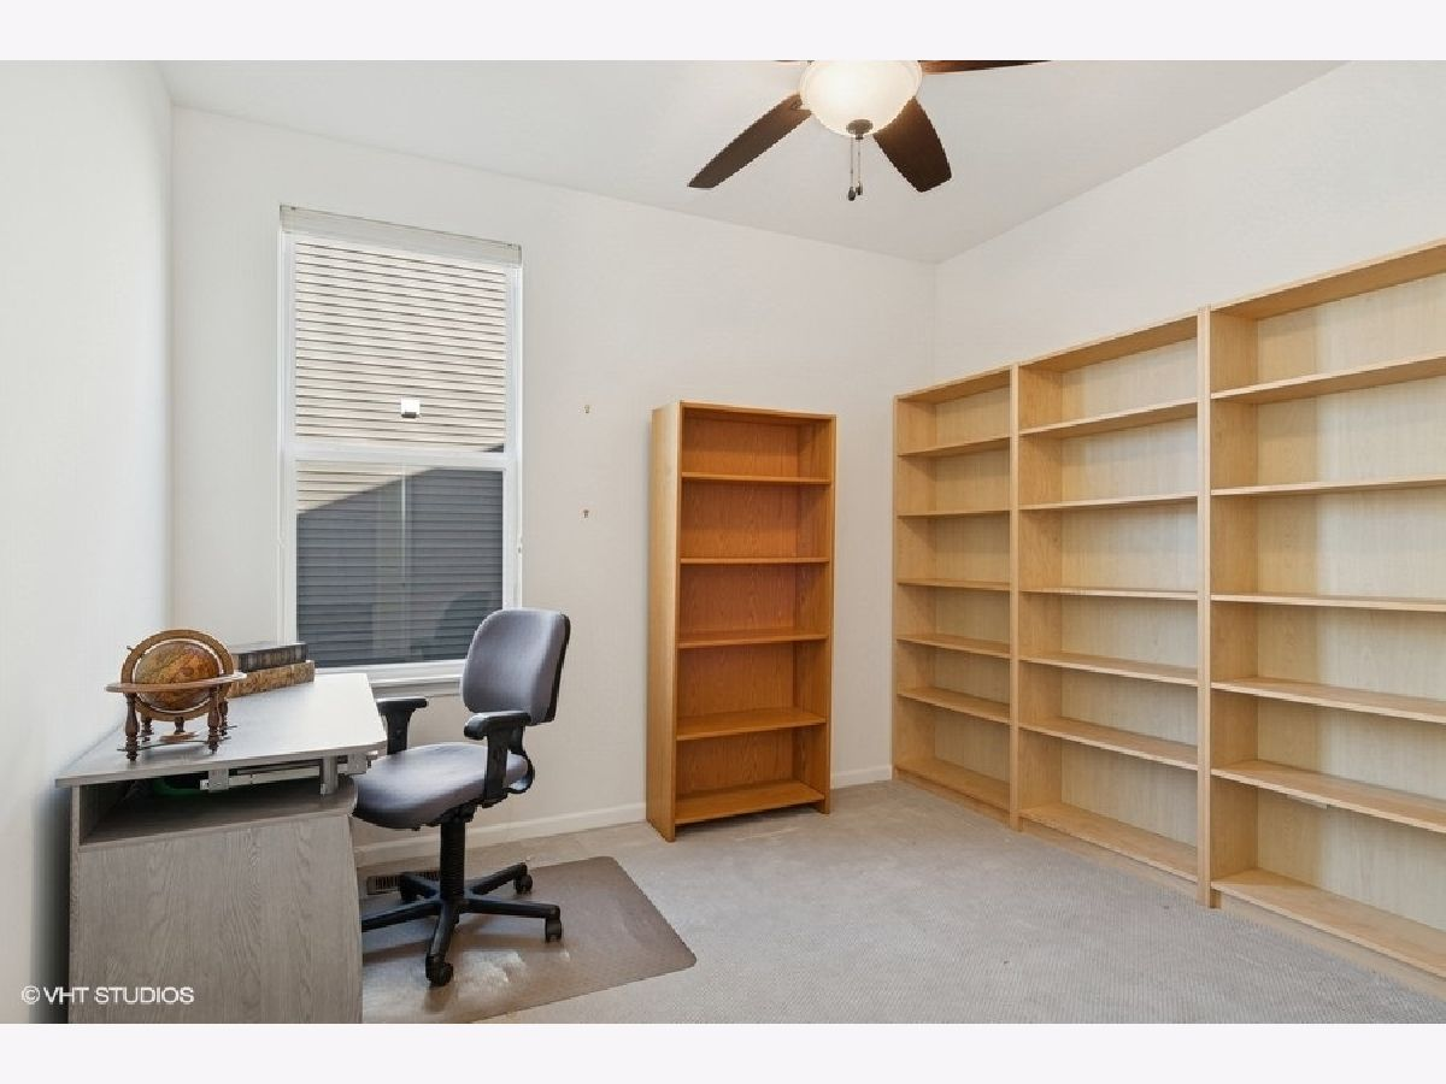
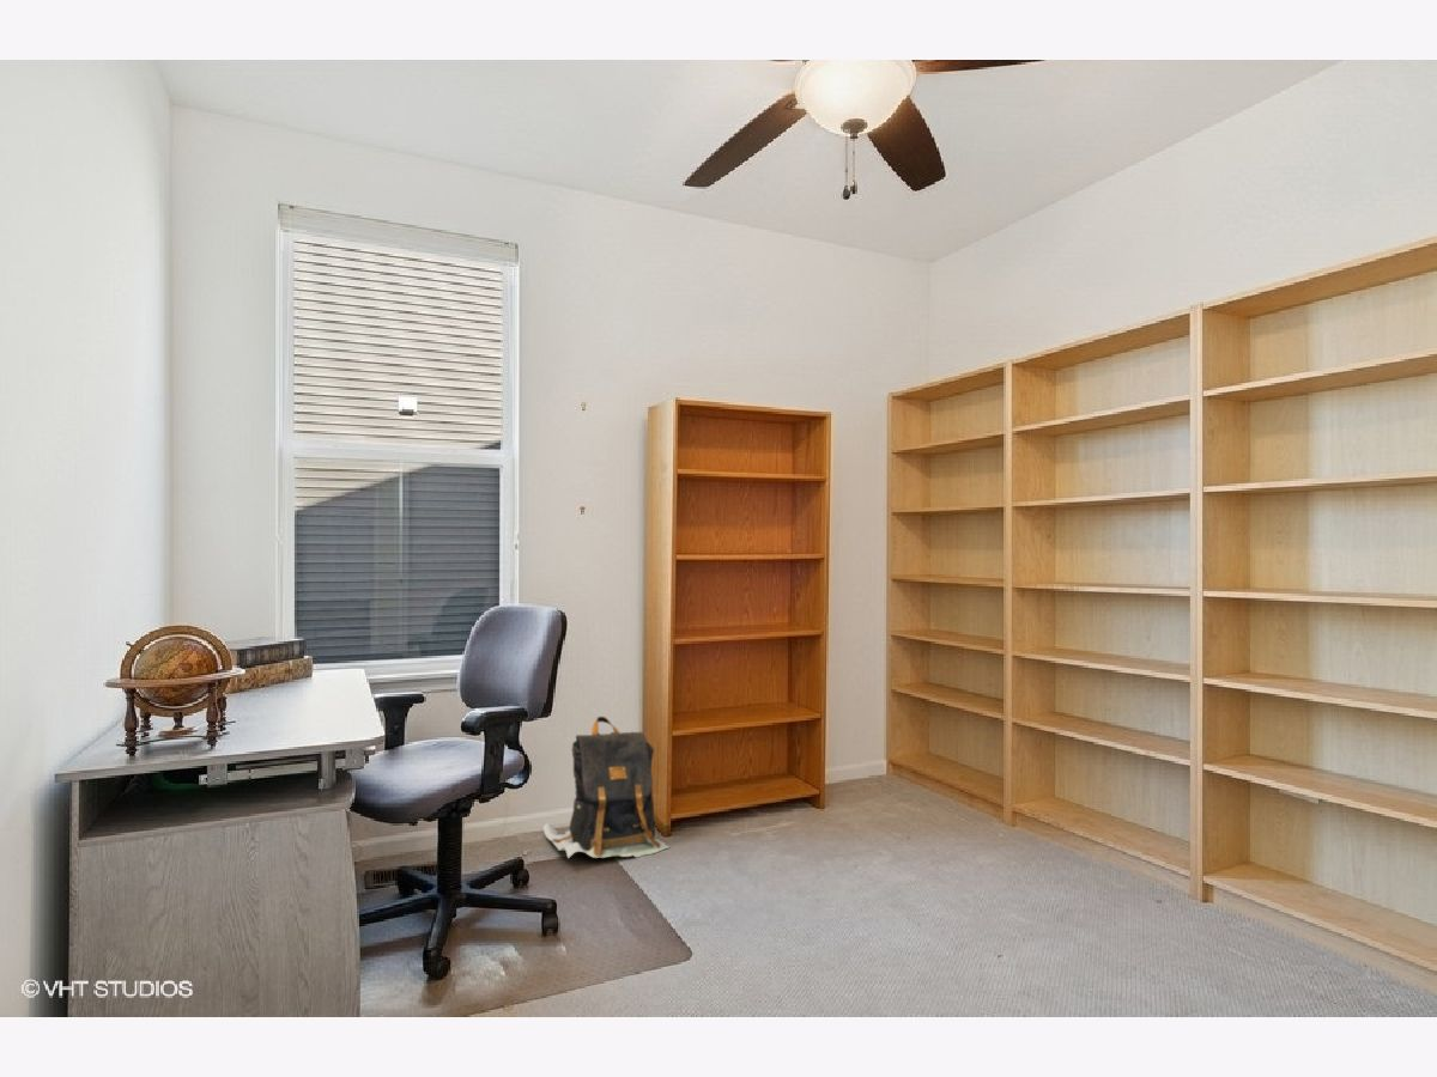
+ backpack [541,716,671,859]
